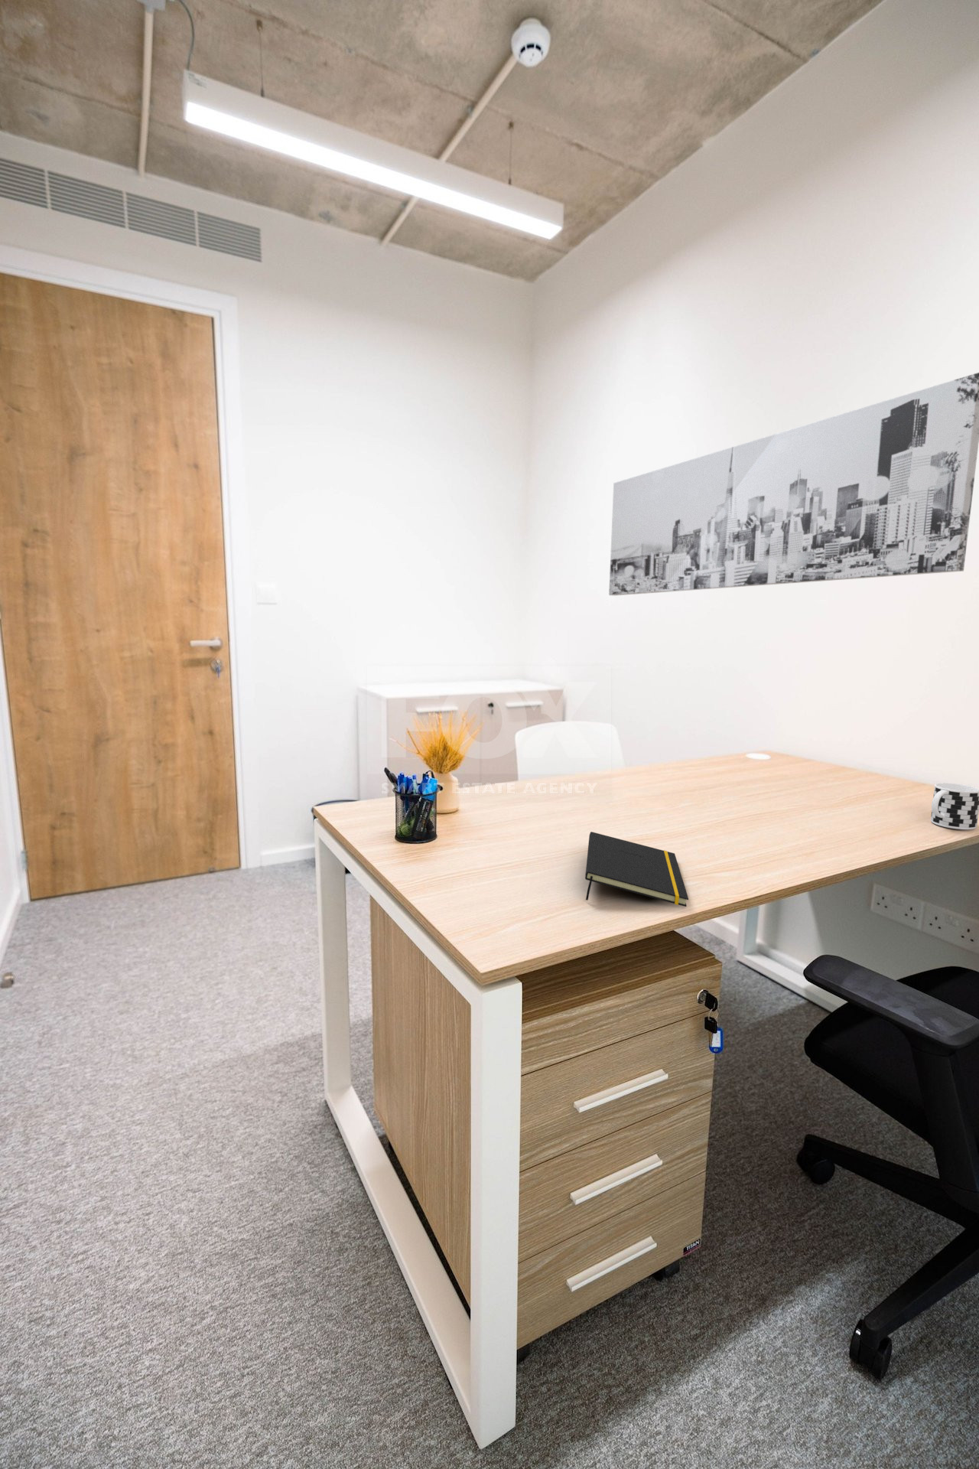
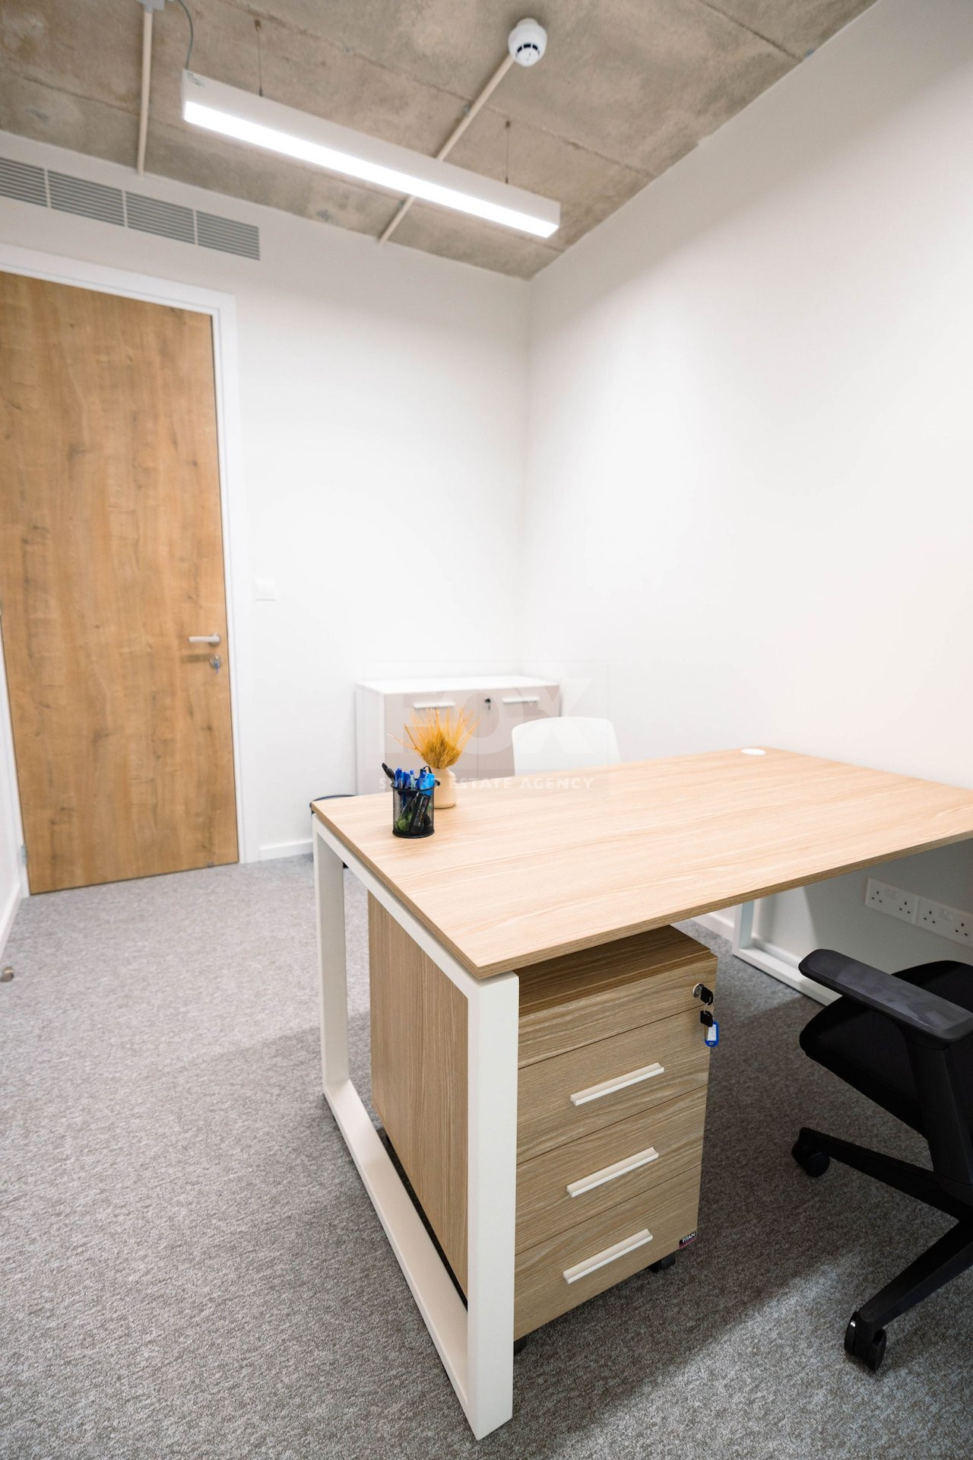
- notepad [585,831,689,907]
- wall art [608,372,979,596]
- cup [930,781,979,830]
